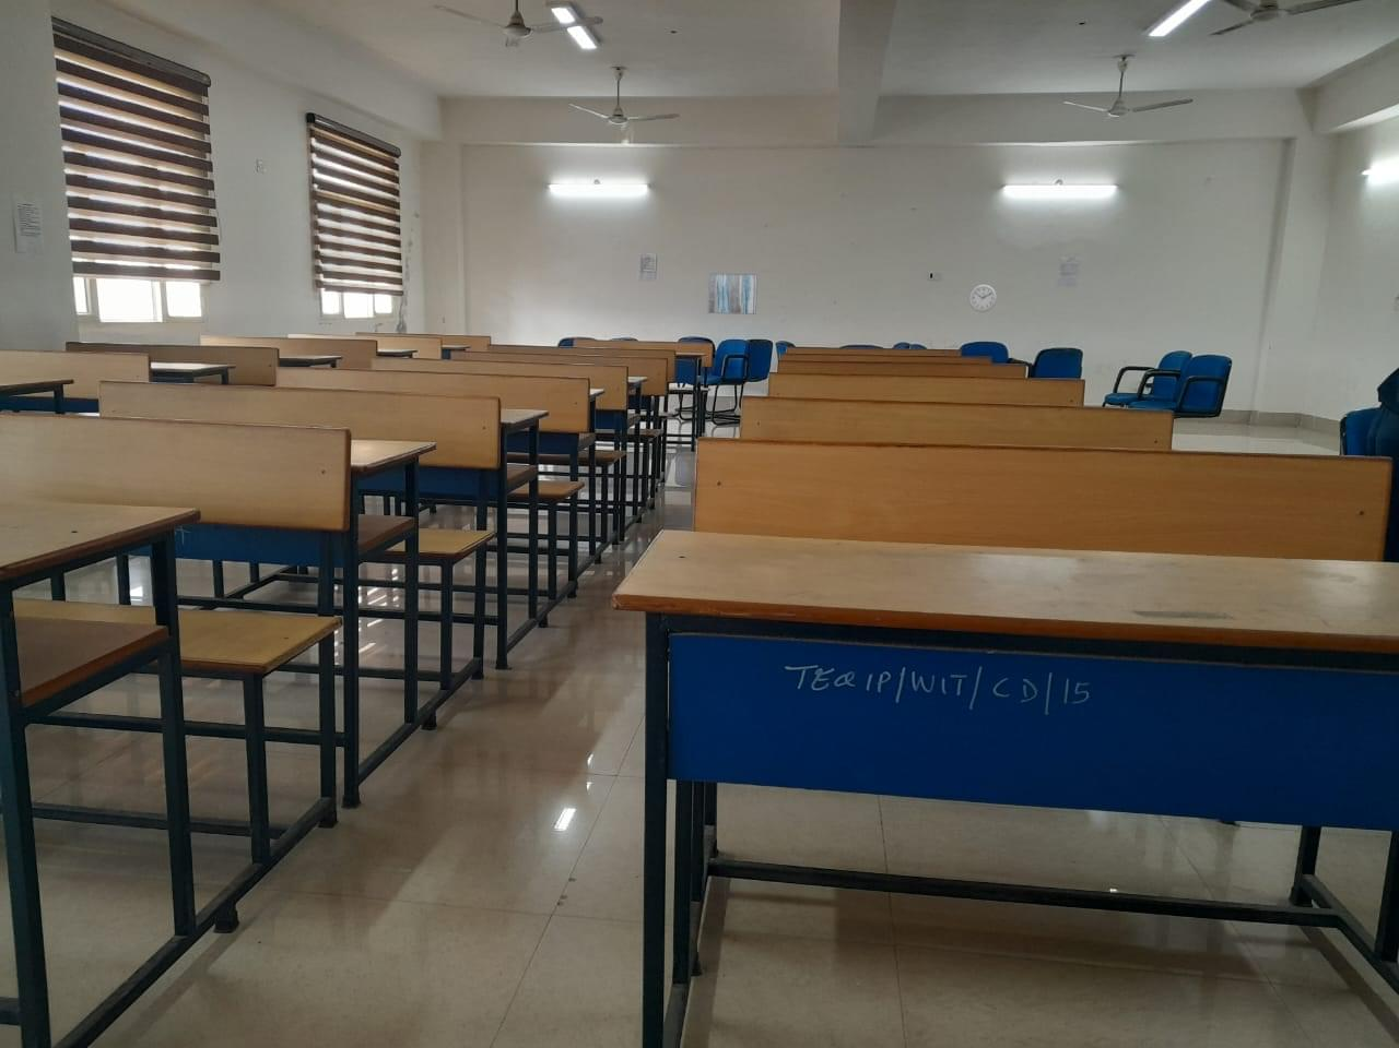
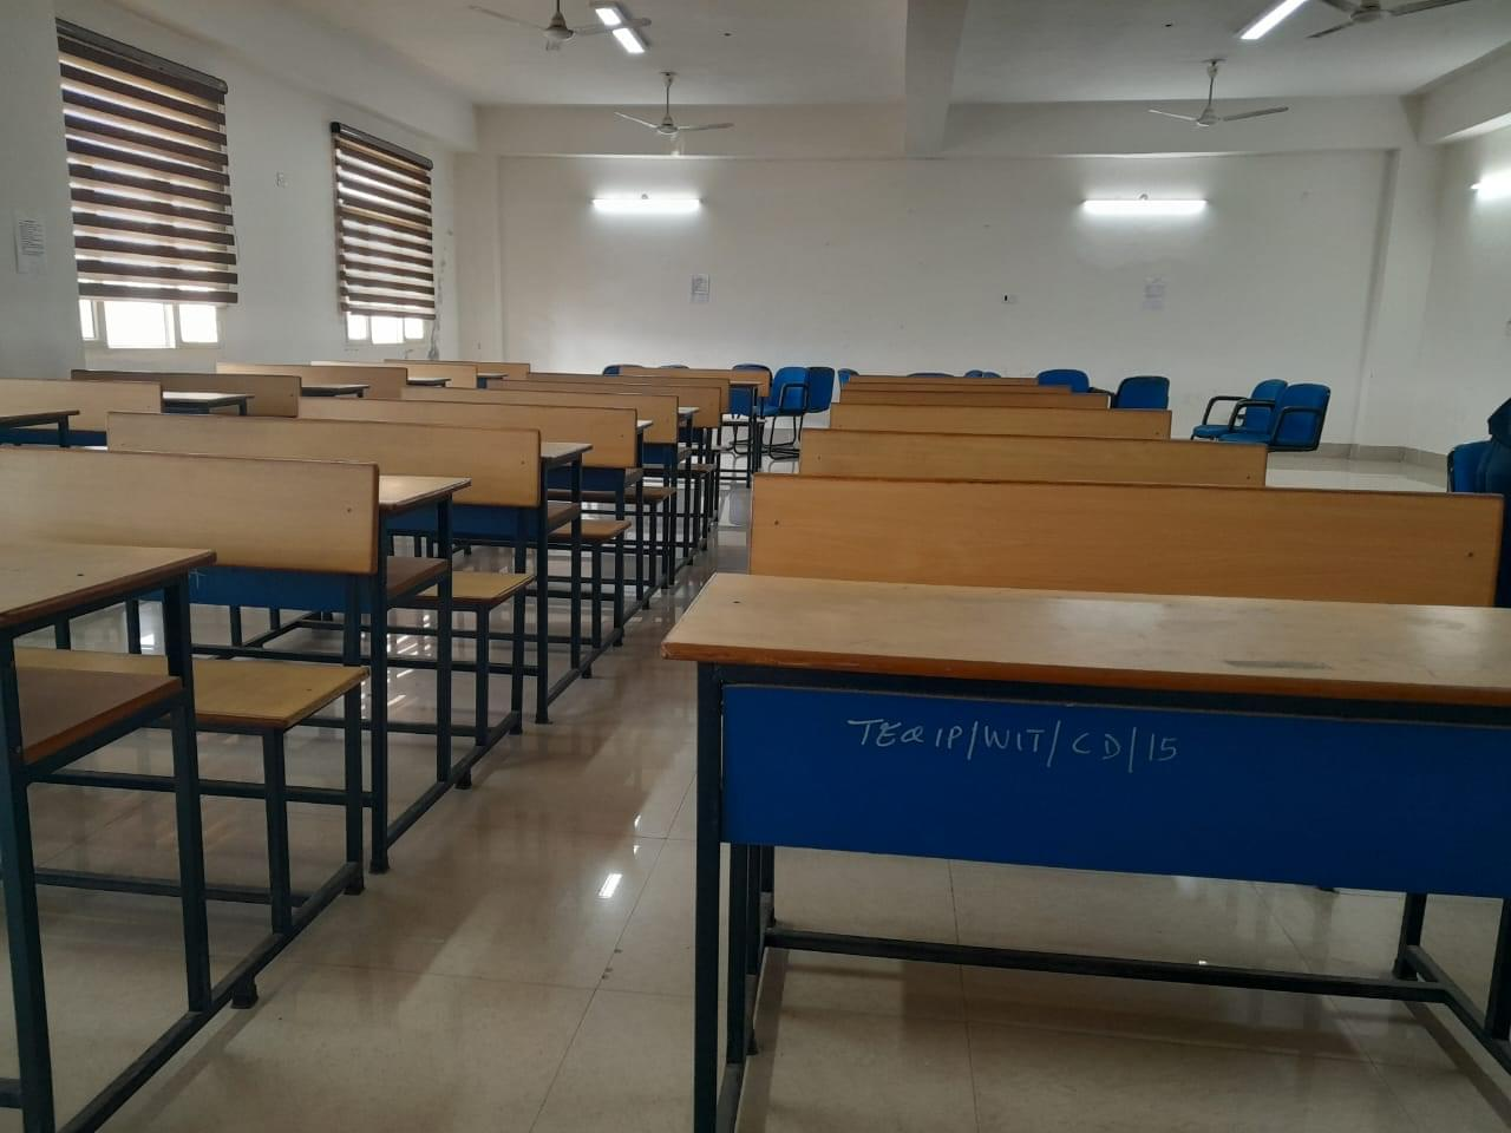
- wall art [707,272,759,316]
- wall clock [968,284,998,314]
